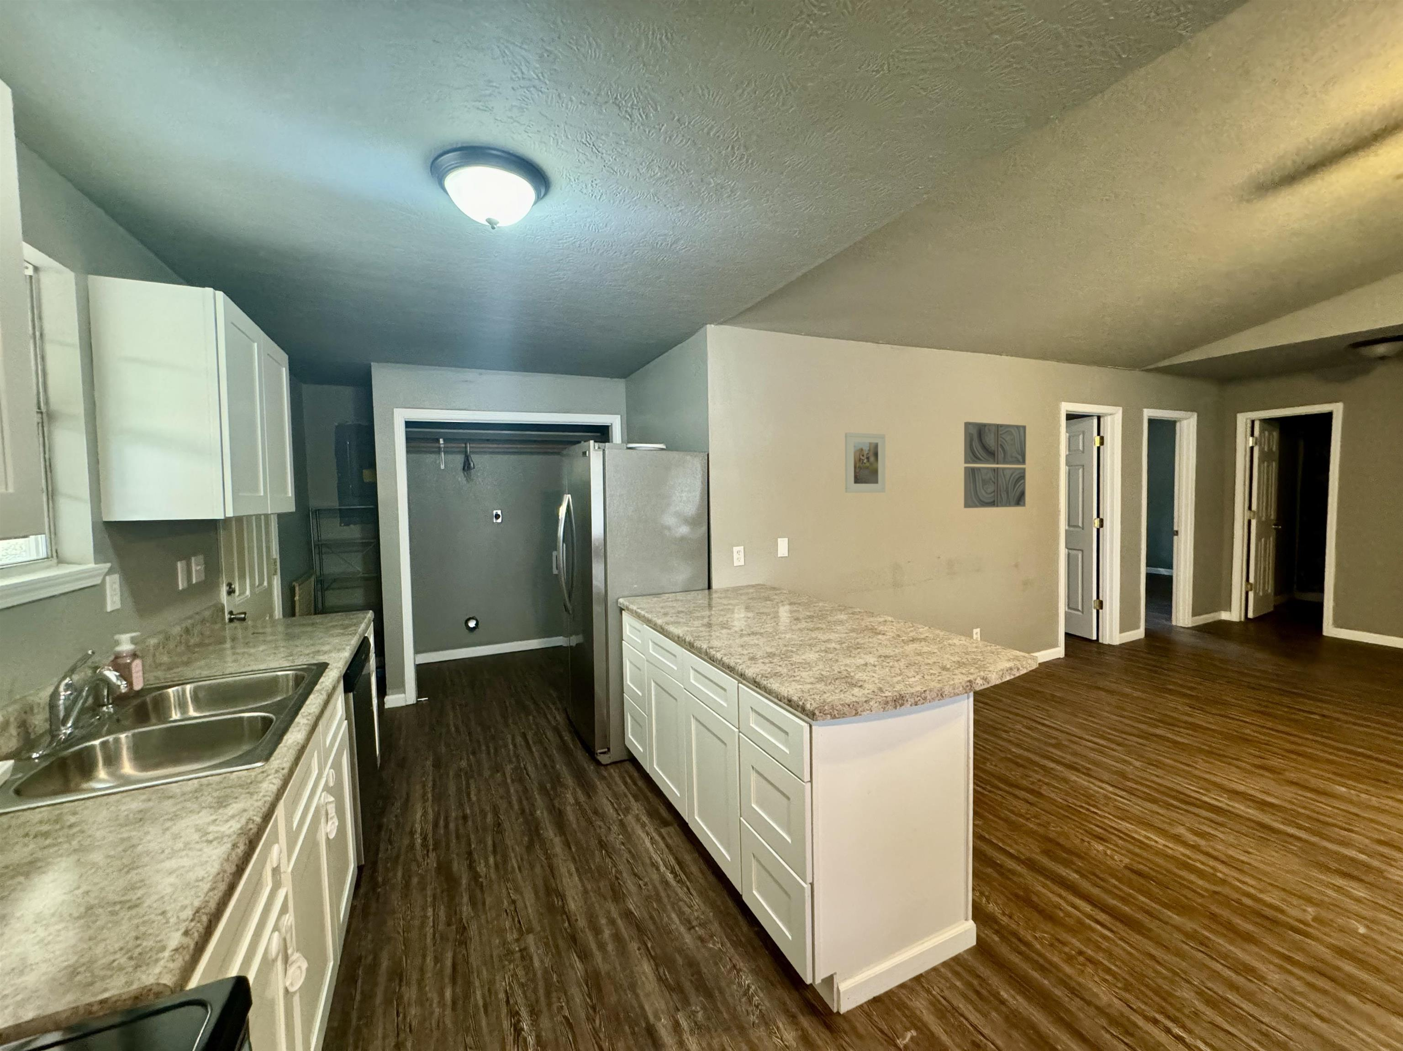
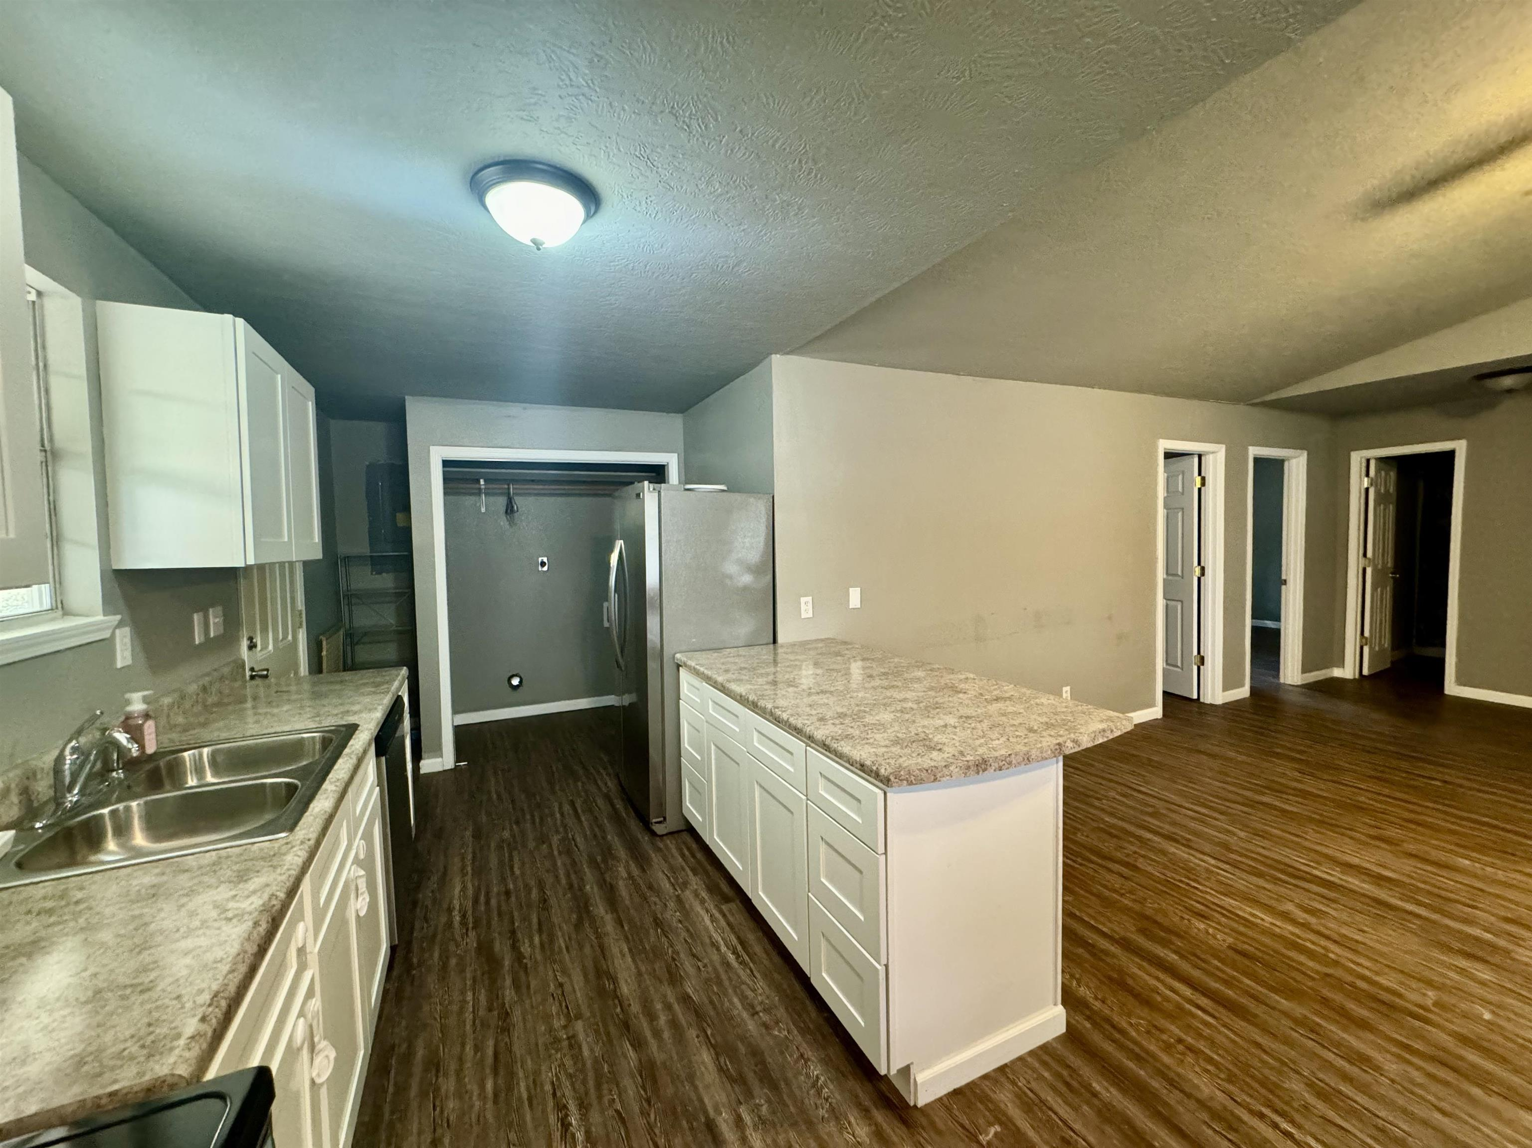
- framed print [844,432,886,493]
- wall art [963,421,1026,509]
